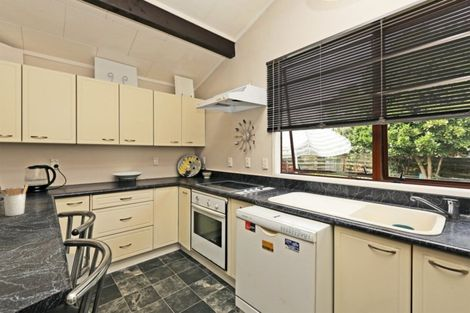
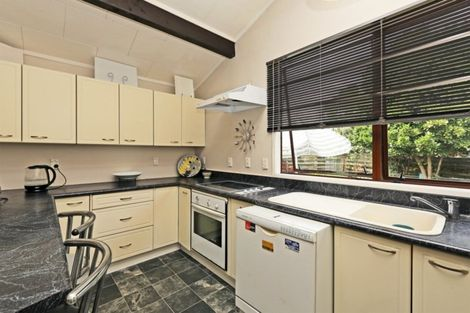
- utensil holder [0,183,29,217]
